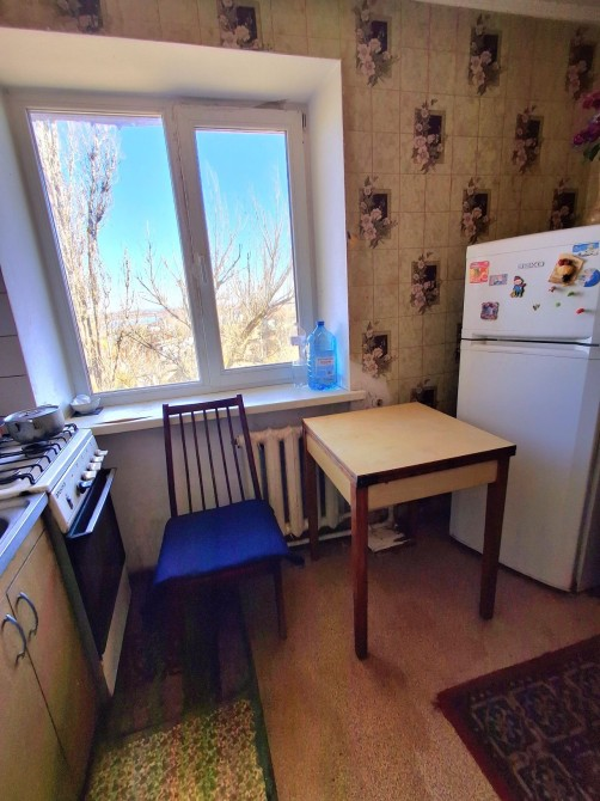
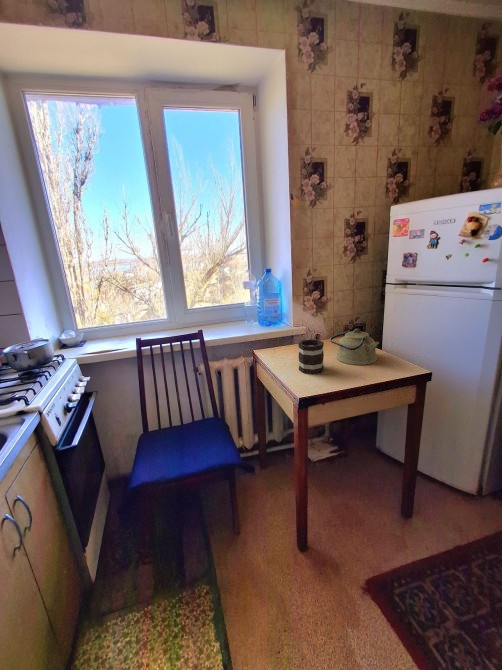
+ kettle [329,328,380,366]
+ mug [297,338,325,375]
